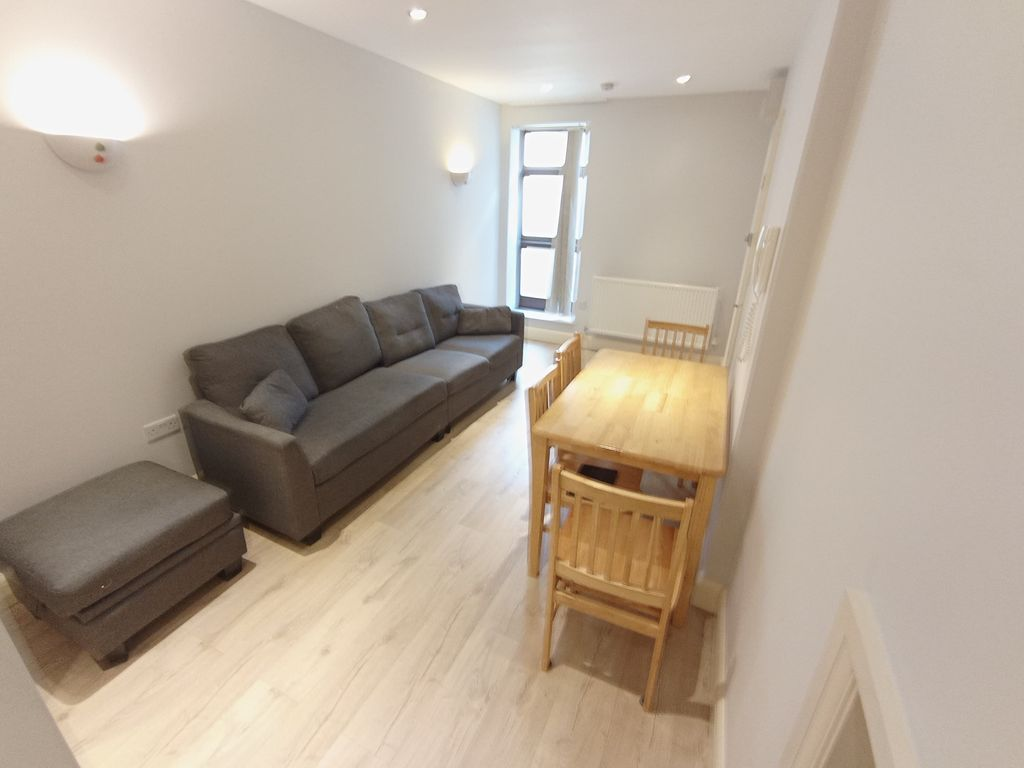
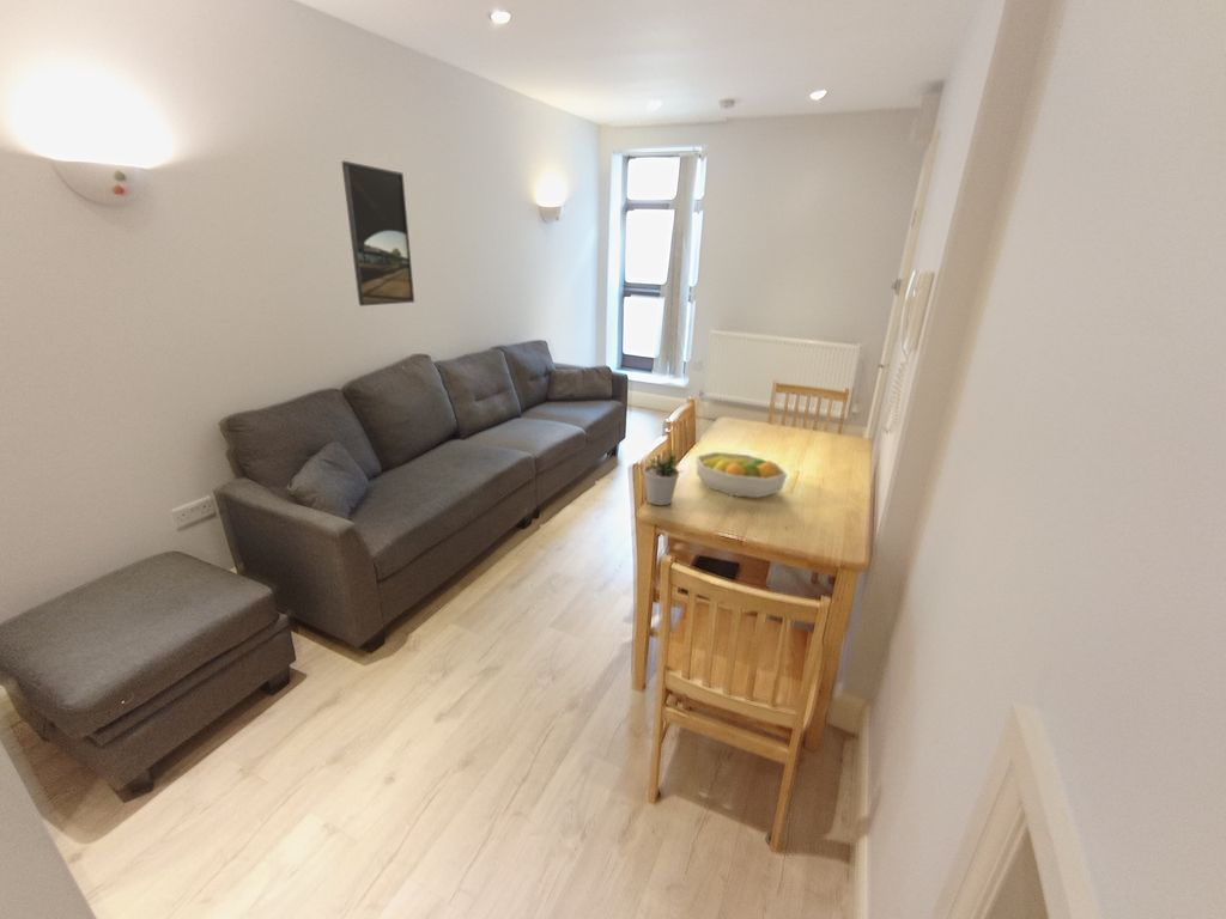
+ fruit bowl [694,451,788,499]
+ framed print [340,160,415,308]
+ potted plant [642,448,685,506]
